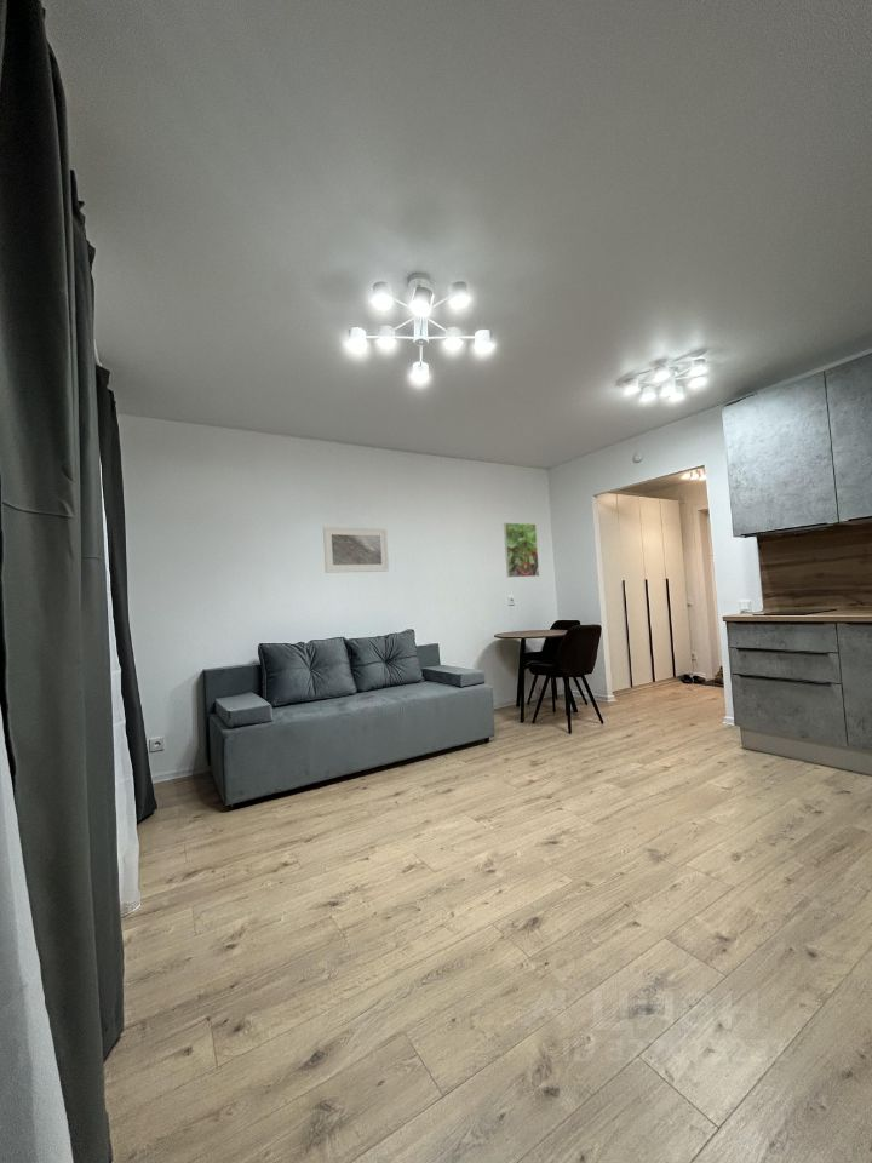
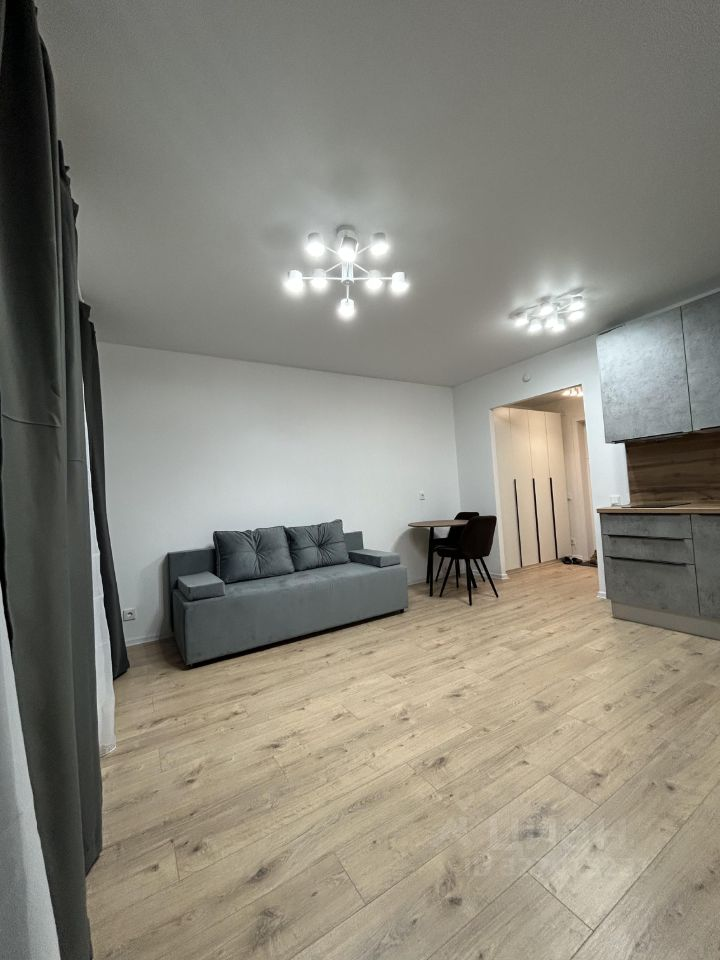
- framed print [503,522,540,578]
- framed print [322,526,390,574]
